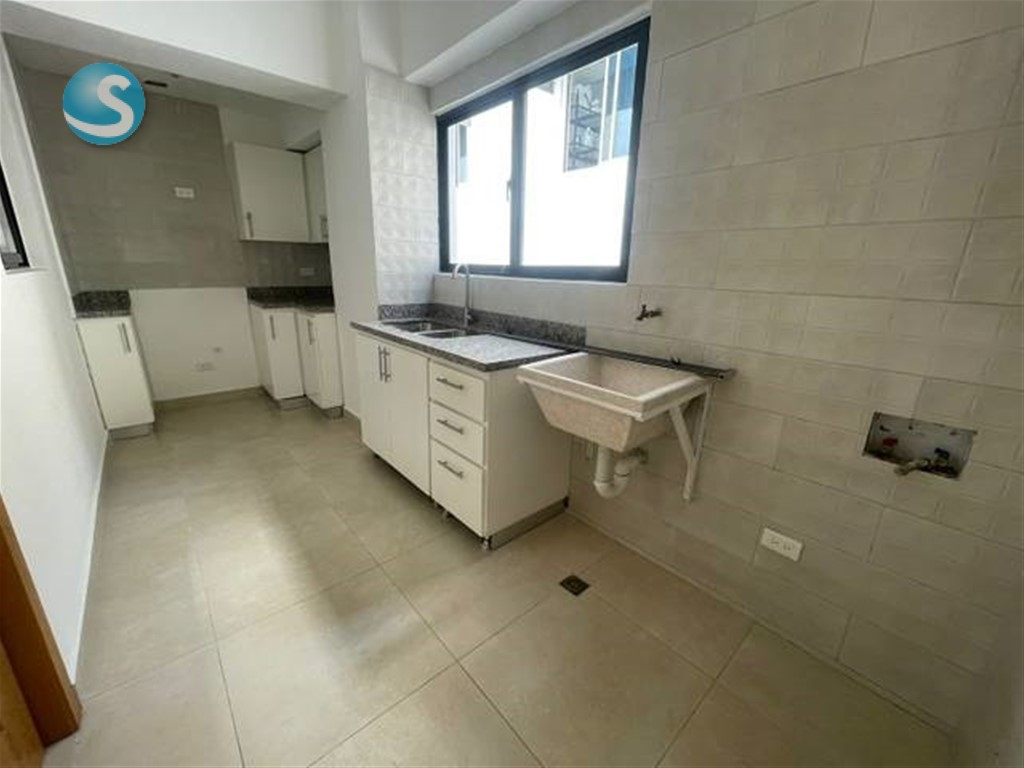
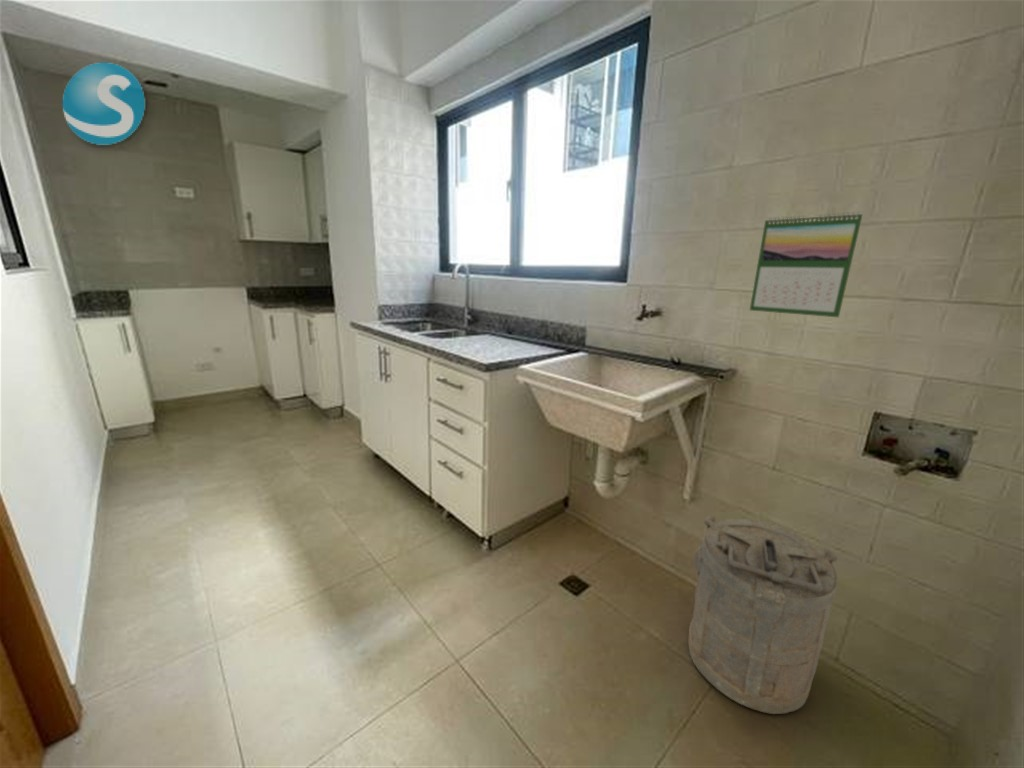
+ calendar [749,210,864,318]
+ laundry hamper [687,514,839,715]
